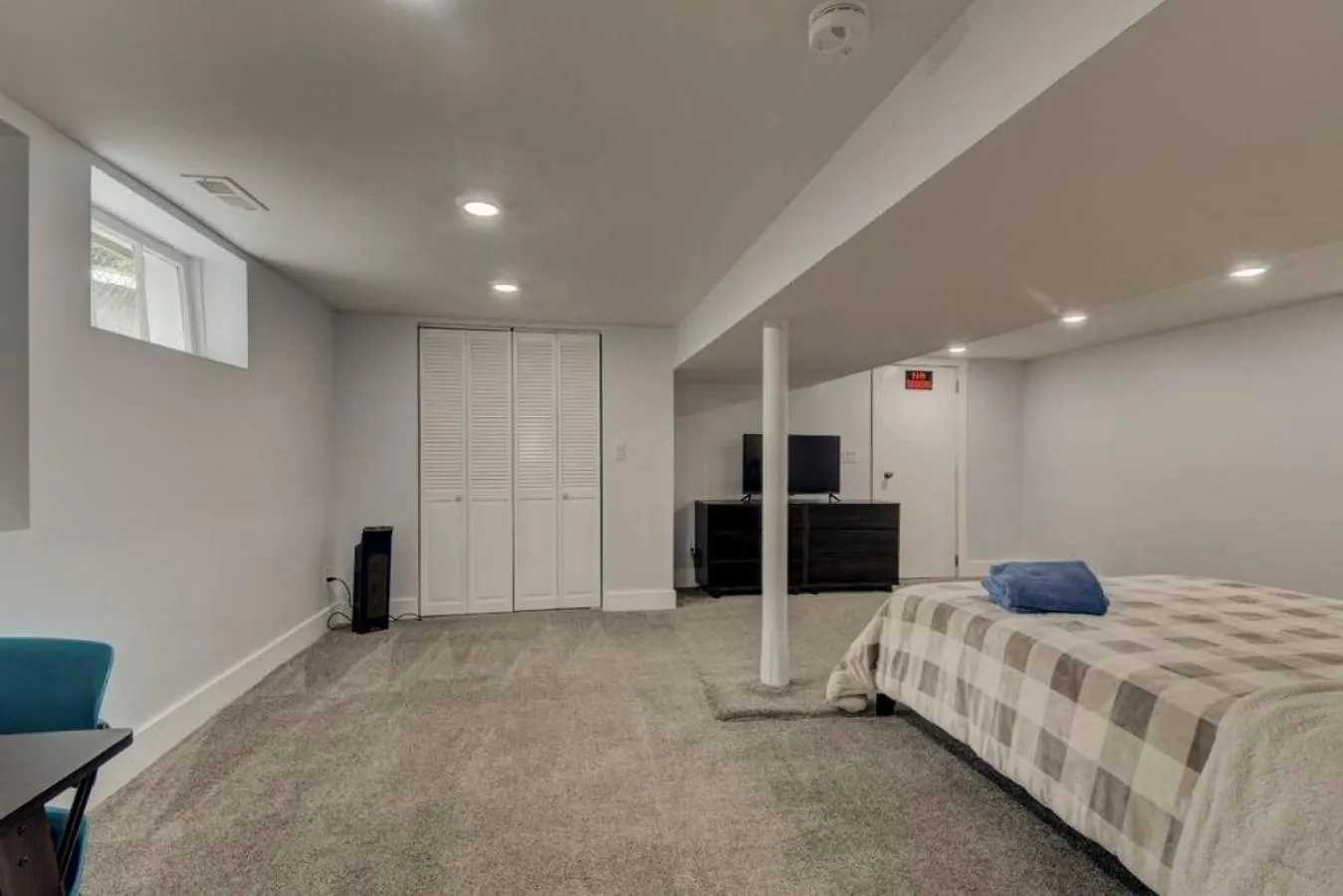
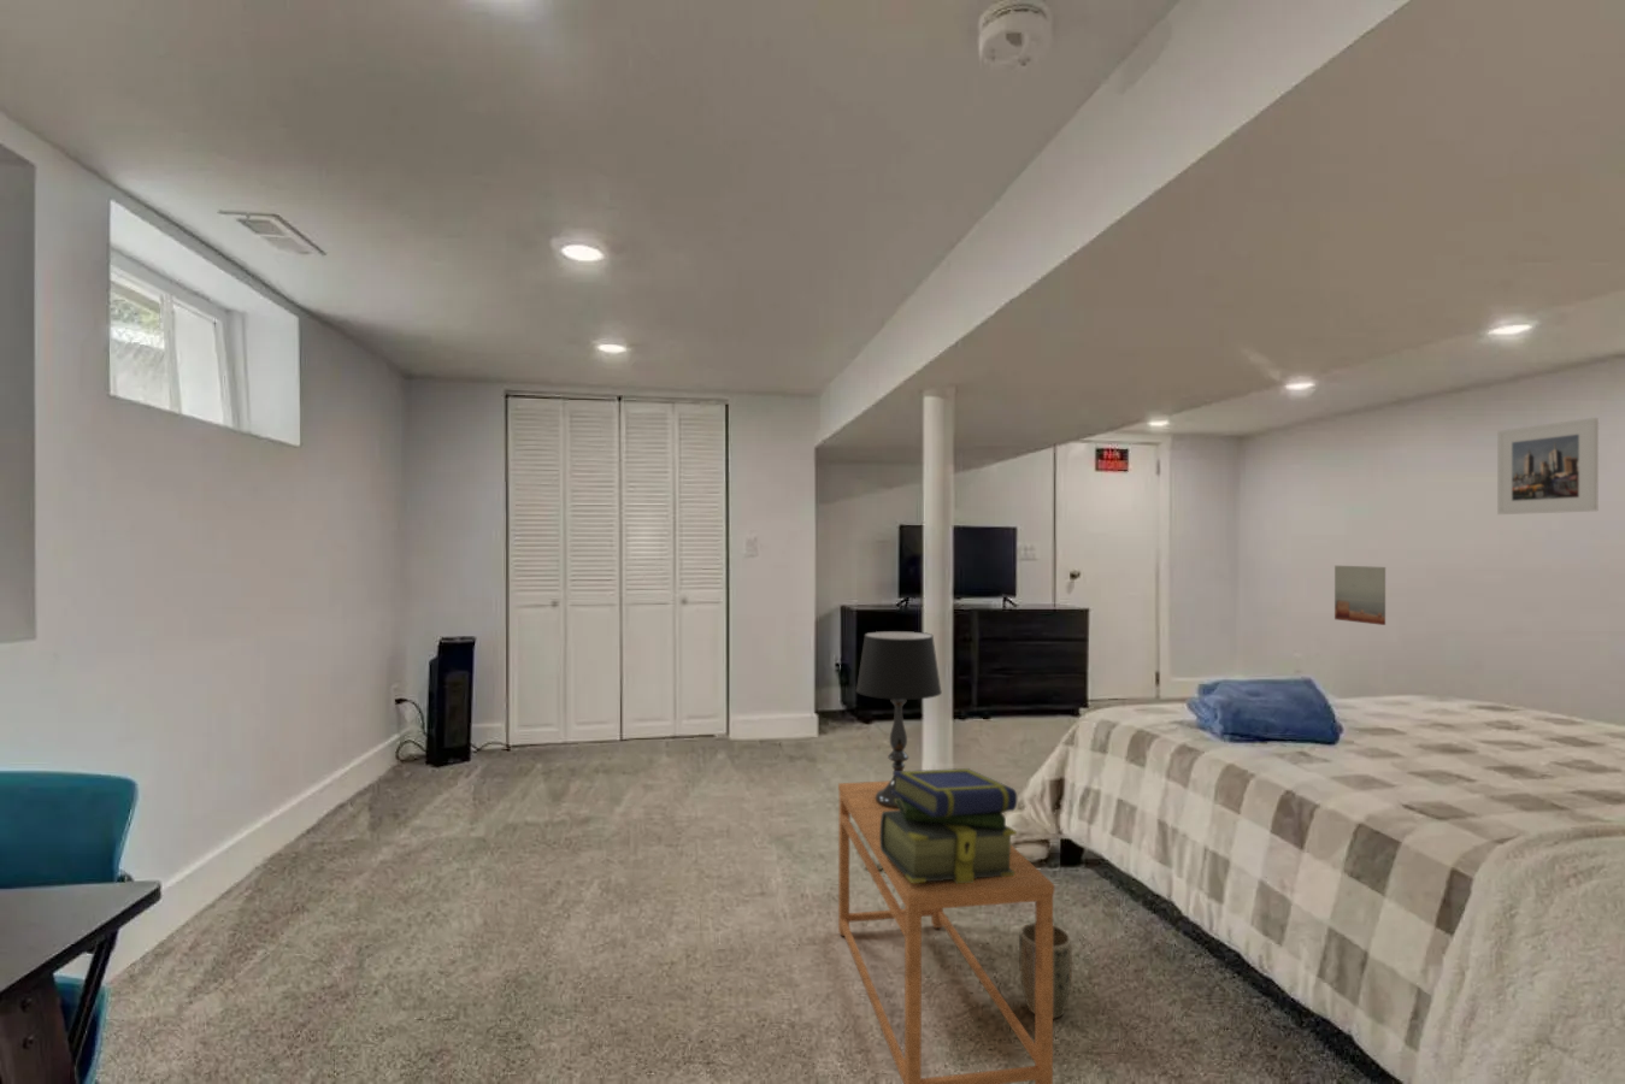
+ side table [837,779,1055,1084]
+ plant pot [1018,922,1073,1020]
+ wall art [1333,565,1387,627]
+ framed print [1496,416,1600,515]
+ stack of books [881,767,1018,884]
+ table lamp [855,630,944,809]
